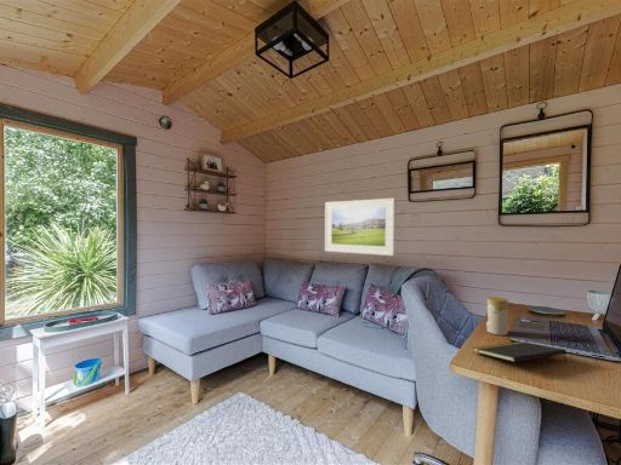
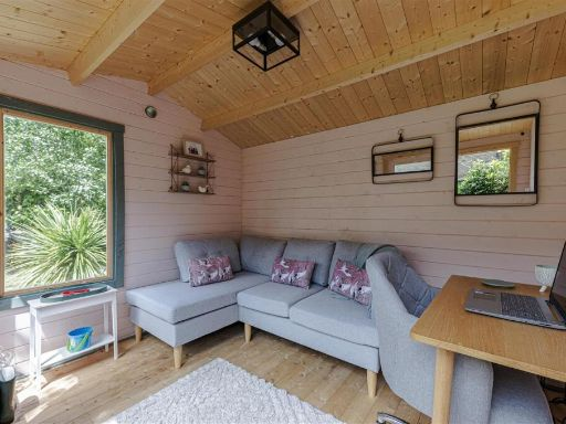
- candle [485,295,509,337]
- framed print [324,197,395,257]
- notepad [472,340,568,363]
